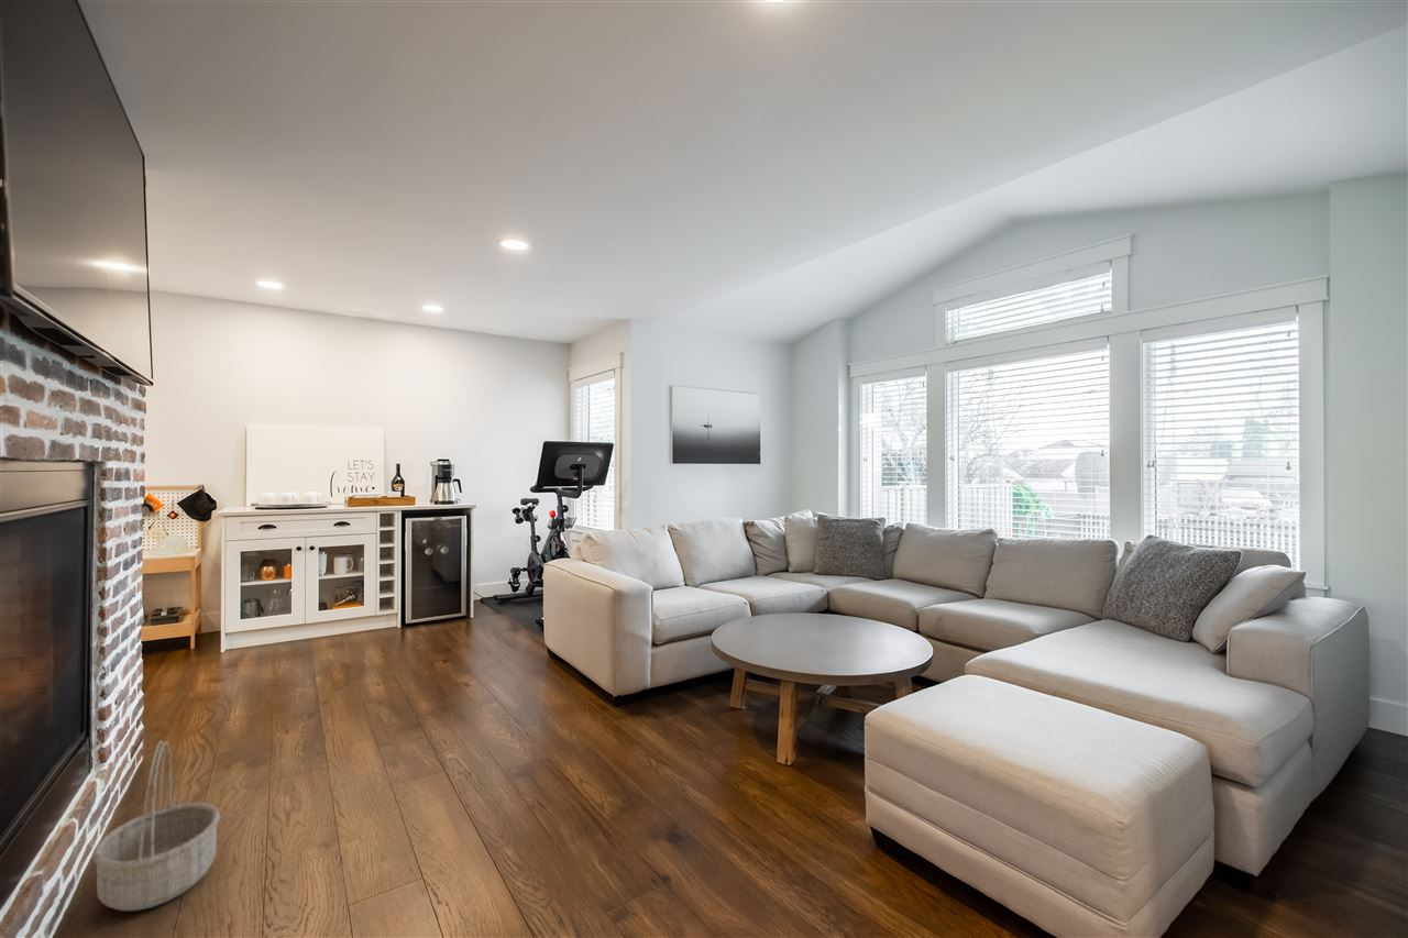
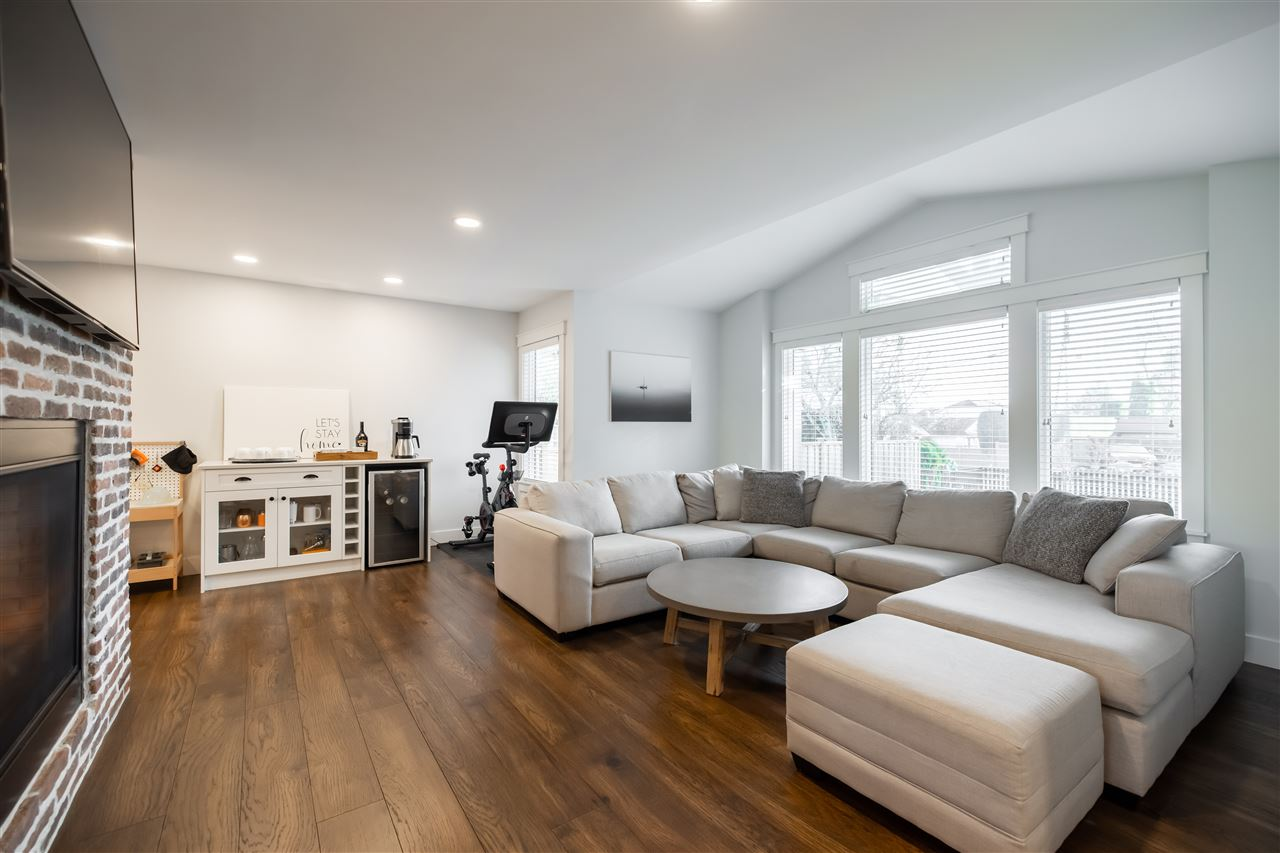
- basket [91,740,221,913]
